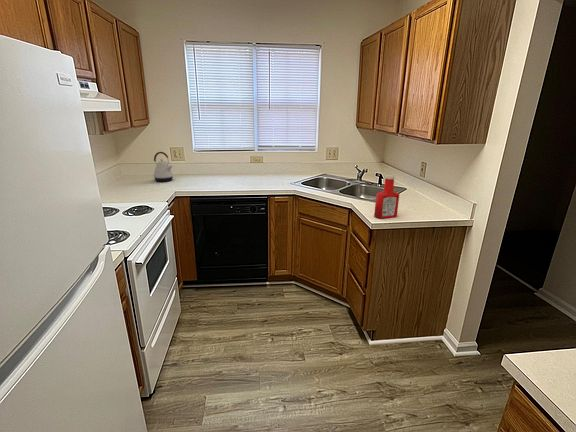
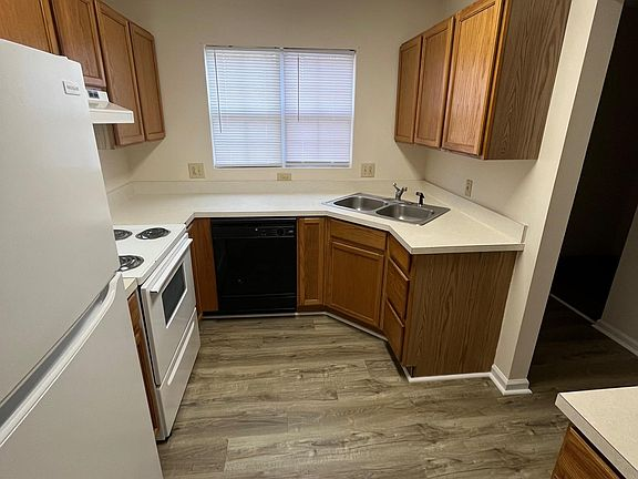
- kettle [153,151,174,183]
- soap bottle [373,174,401,219]
